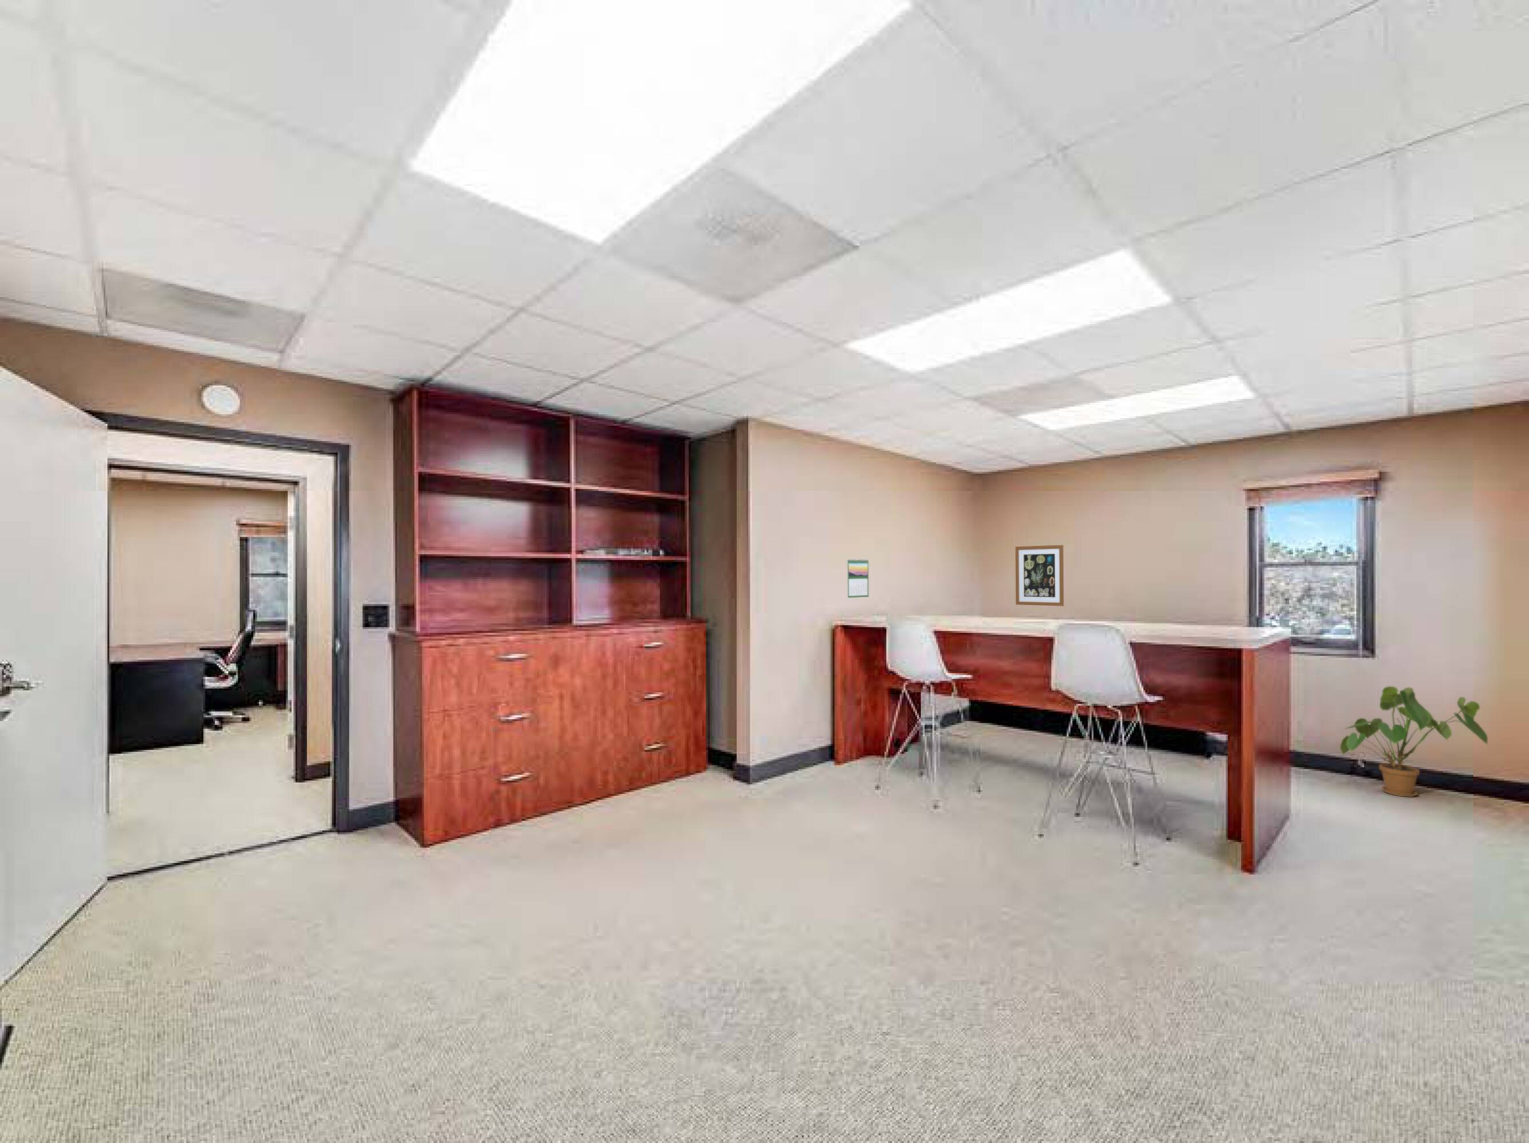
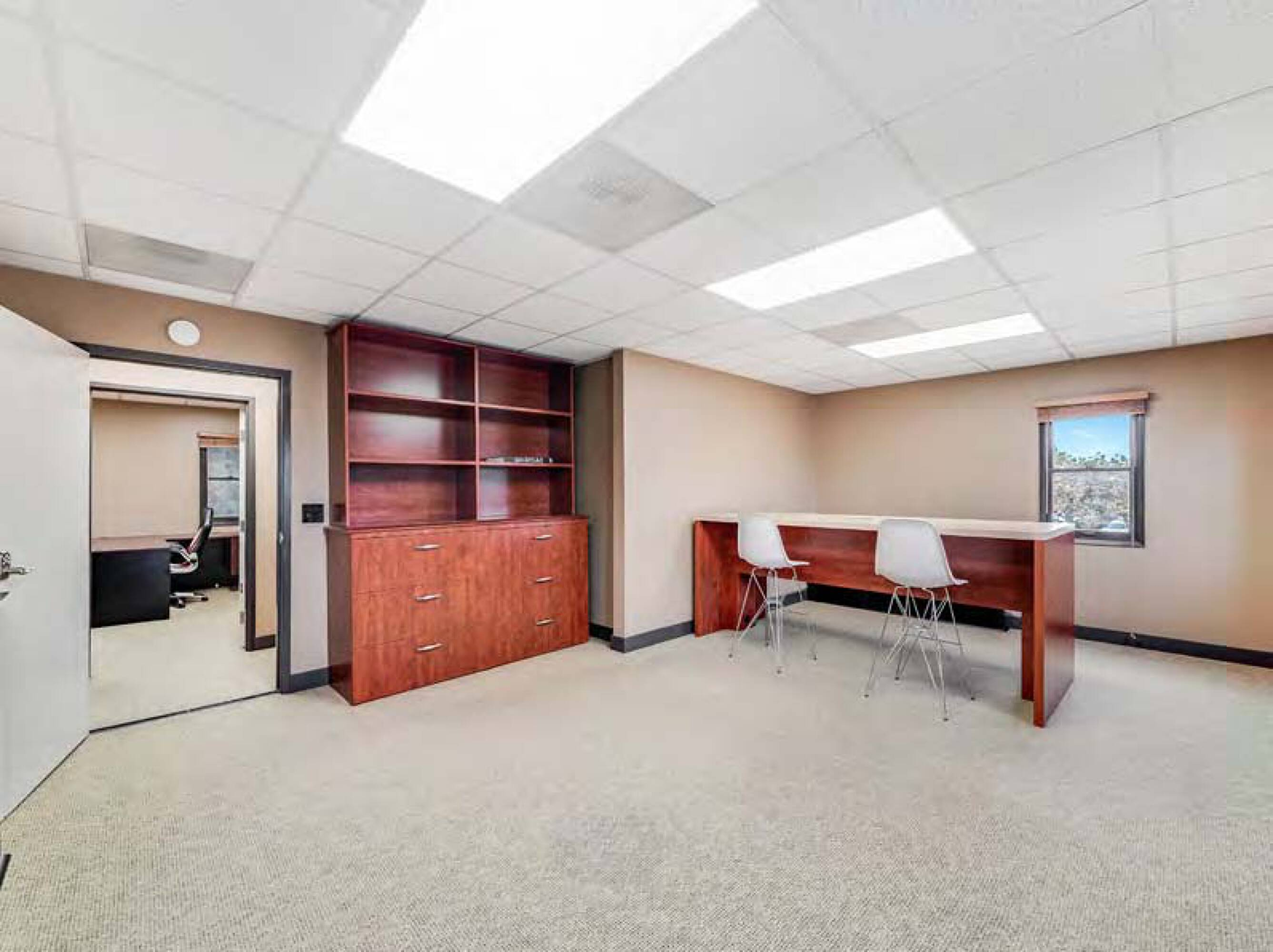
- wall art [1015,545,1064,608]
- calendar [847,558,870,598]
- house plant [1339,686,1489,797]
